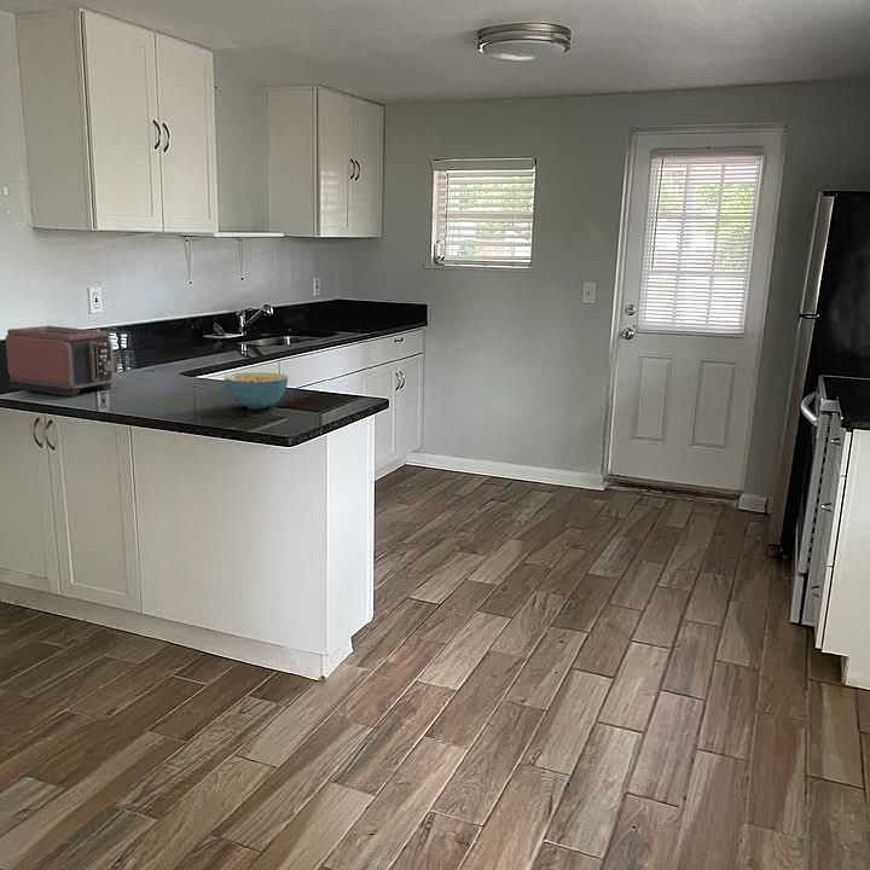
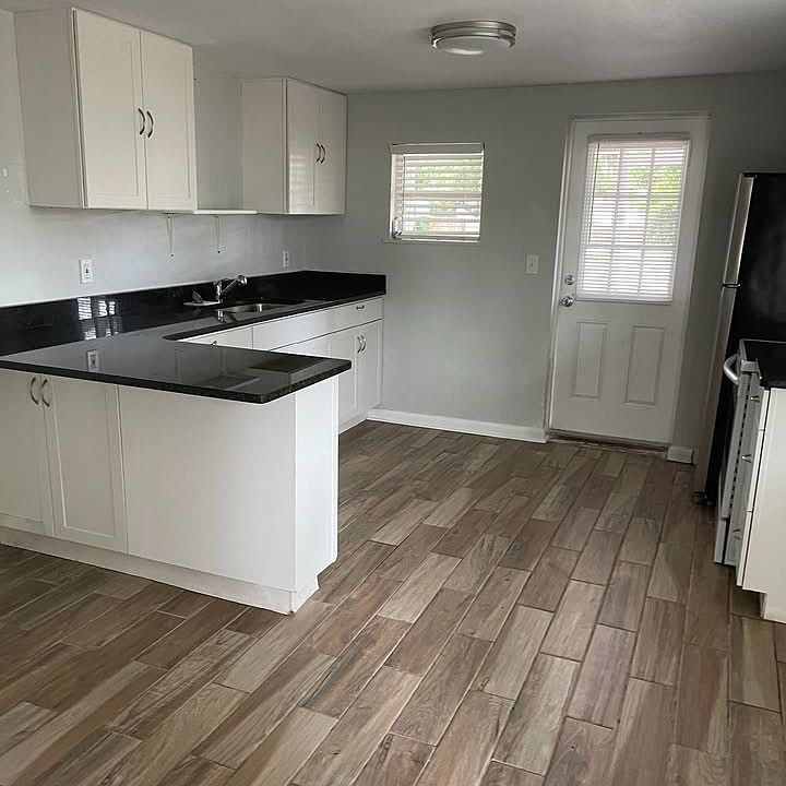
- cereal bowl [224,371,289,411]
- toaster [5,325,115,398]
